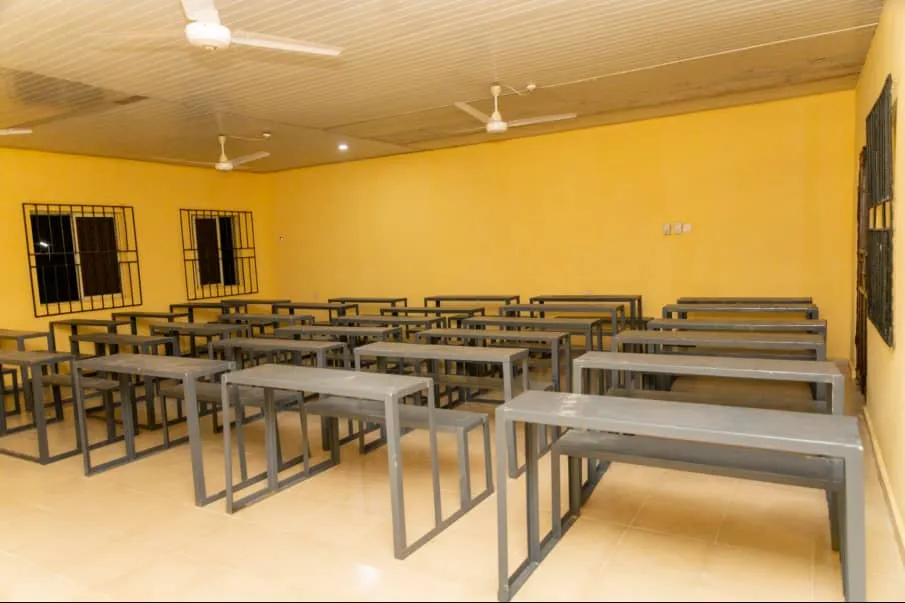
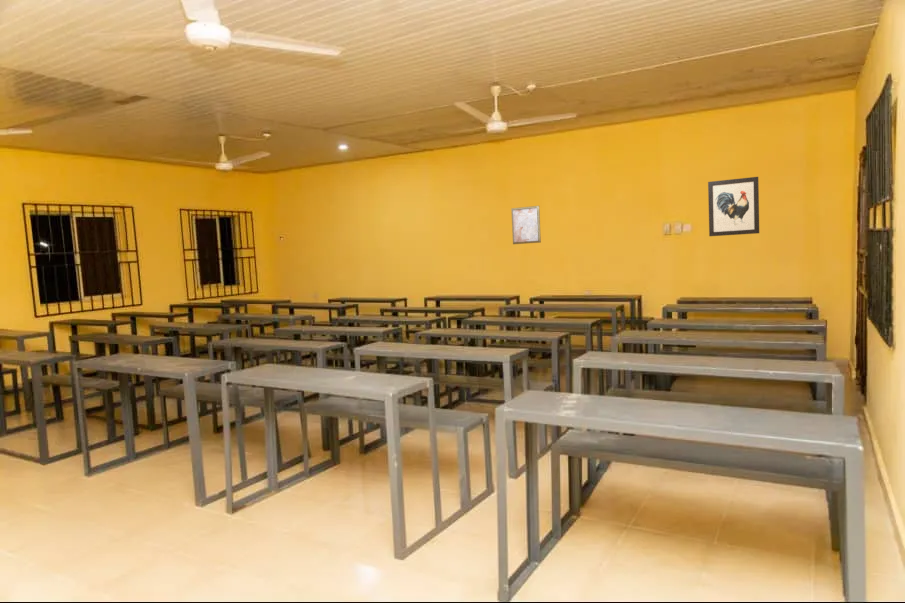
+ wall art [707,176,760,237]
+ wall art [510,205,542,245]
